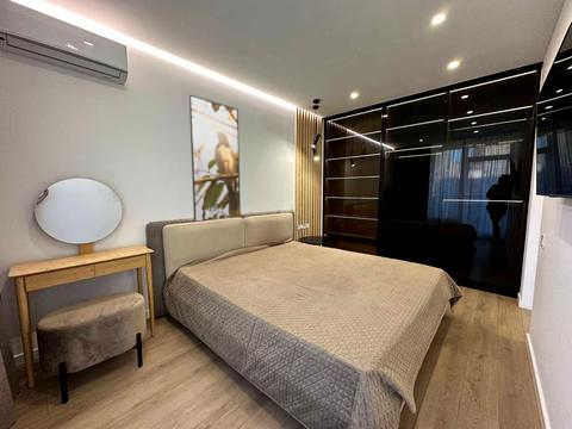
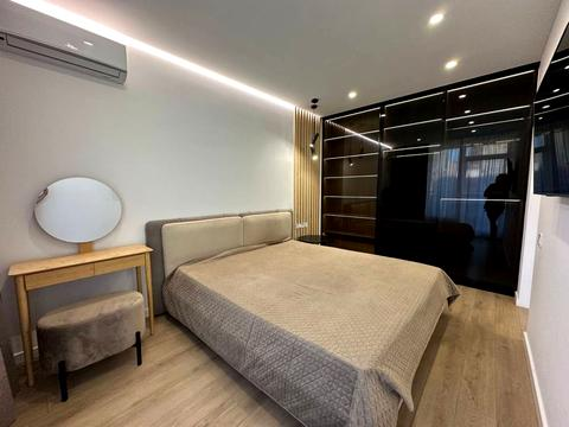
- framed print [188,93,242,223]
